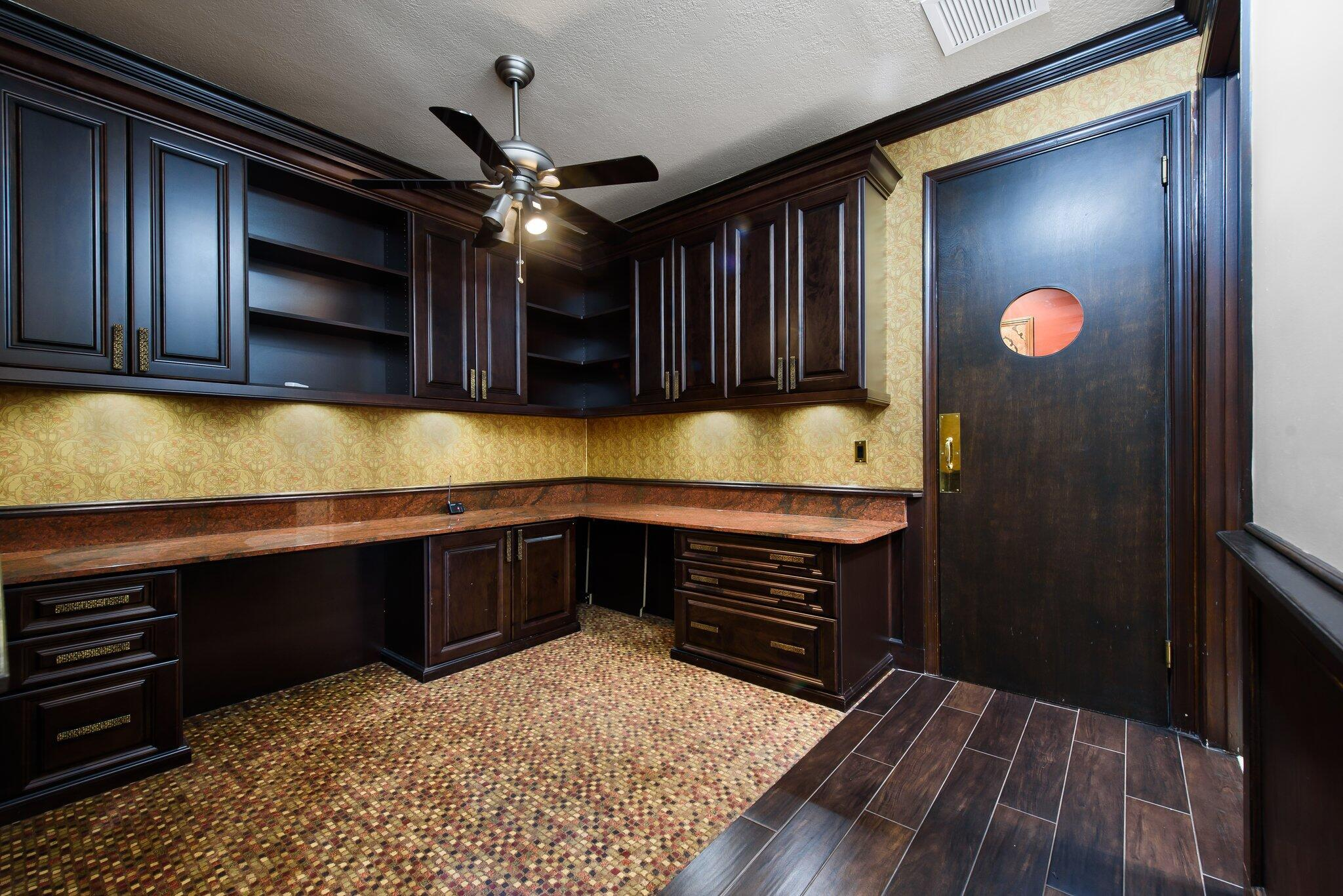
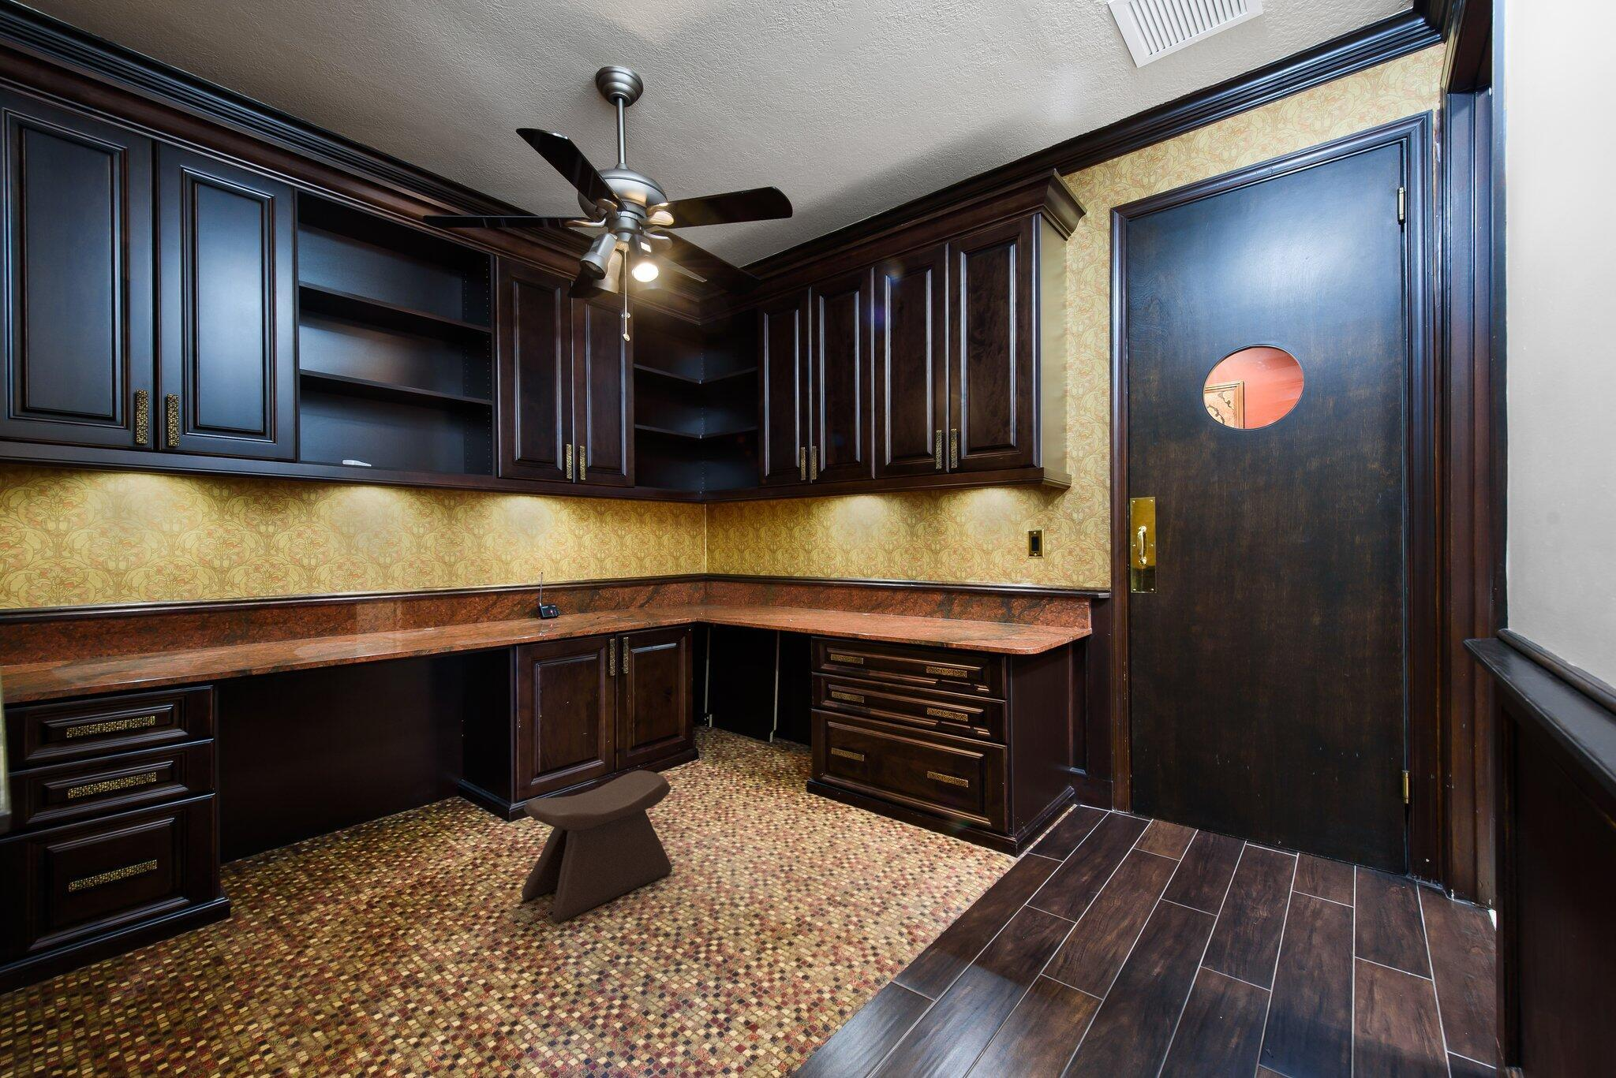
+ stool [521,770,673,924]
